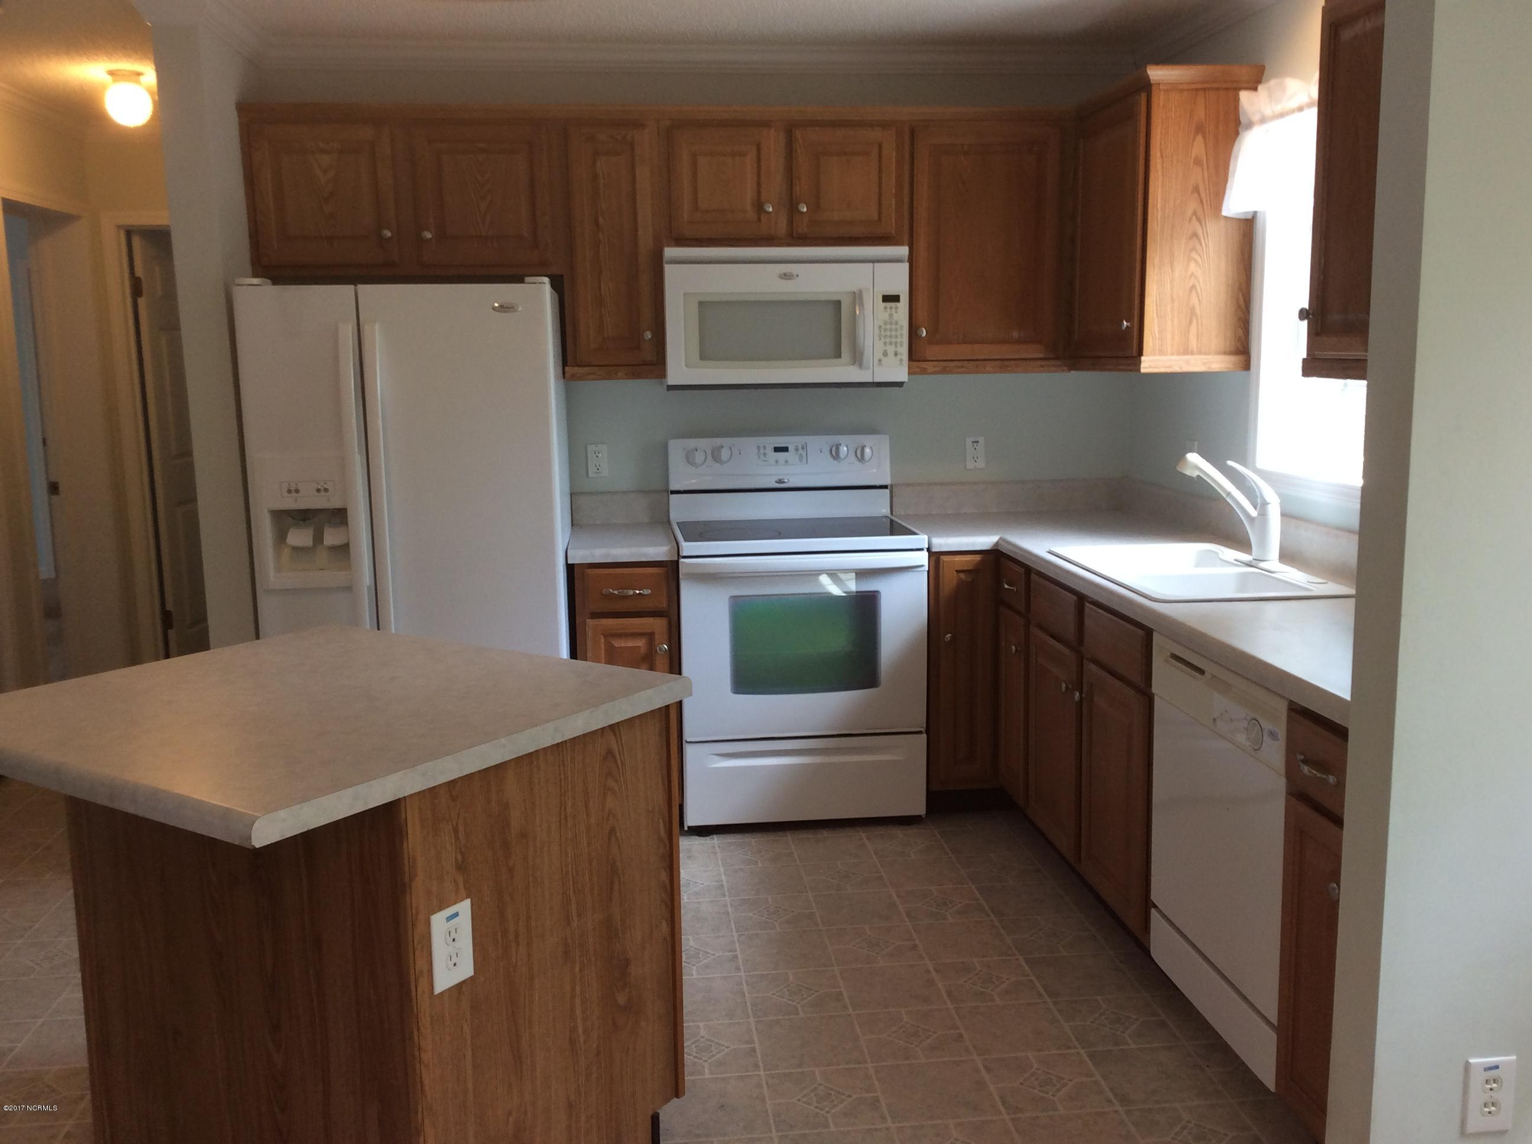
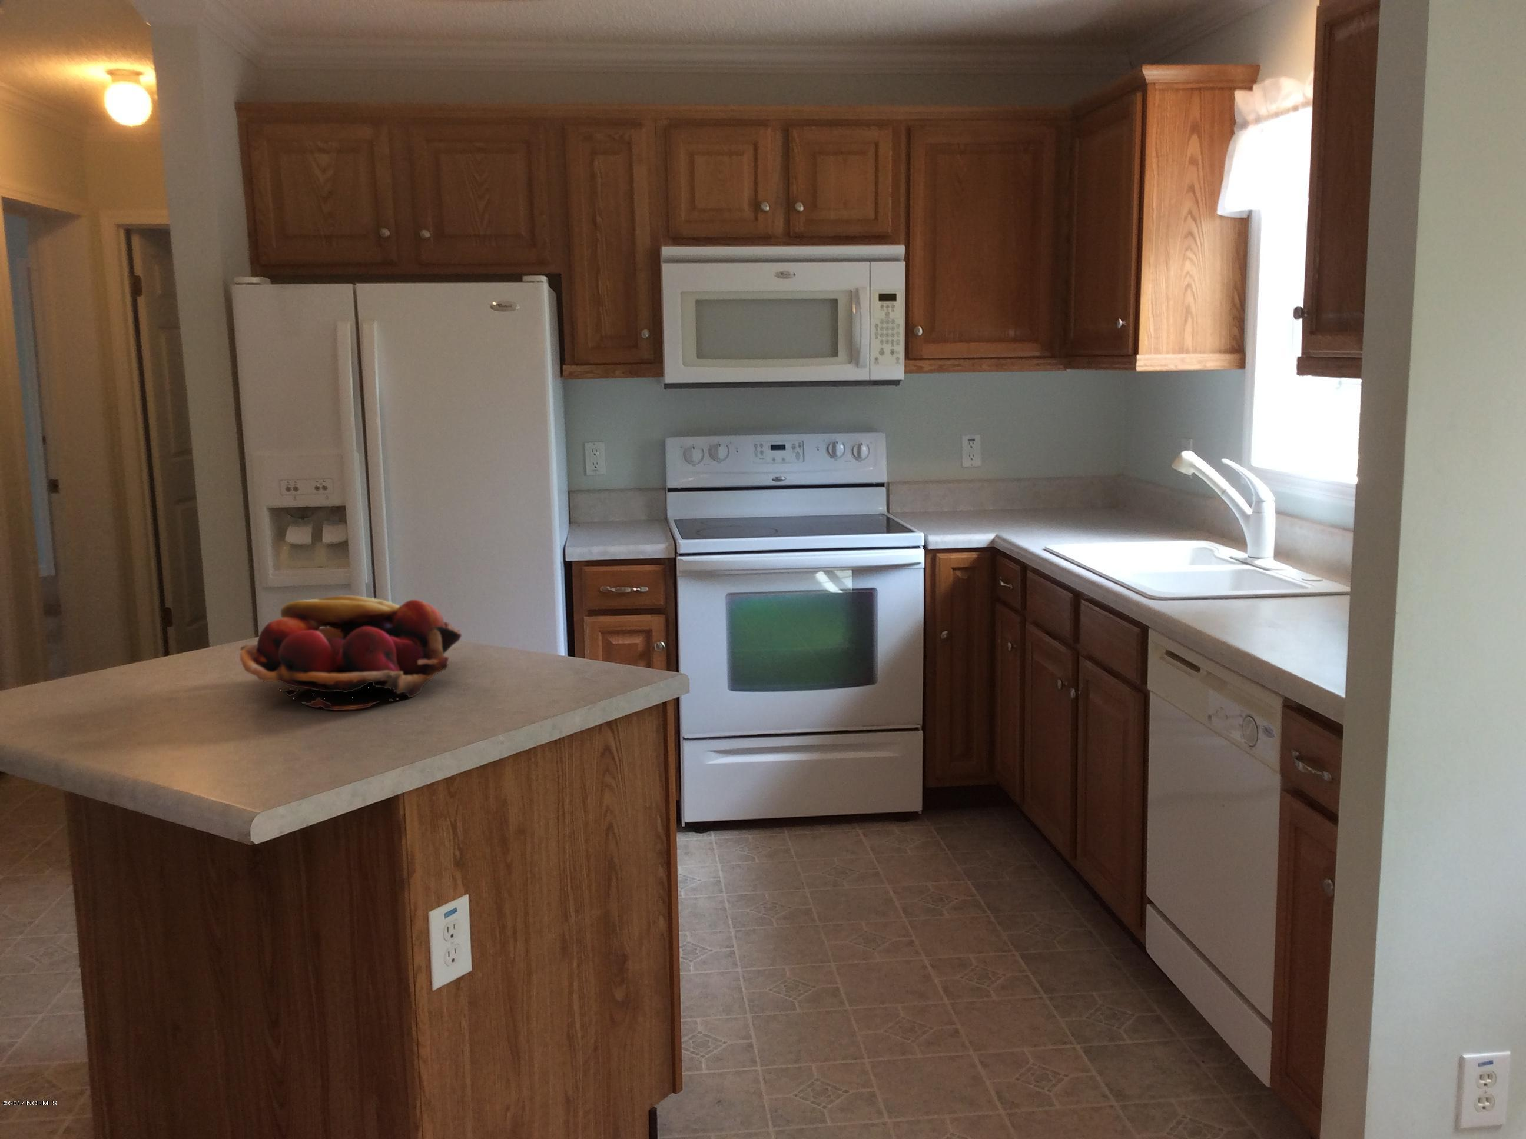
+ fruit basket [239,595,462,711]
